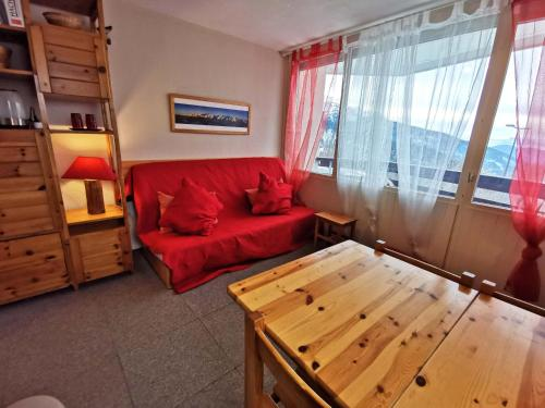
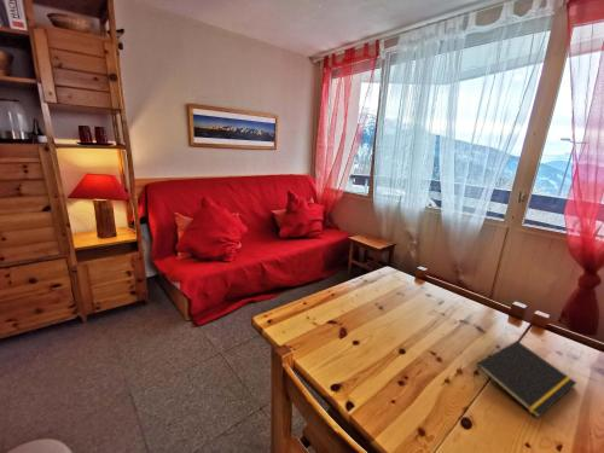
+ notepad [472,339,577,419]
